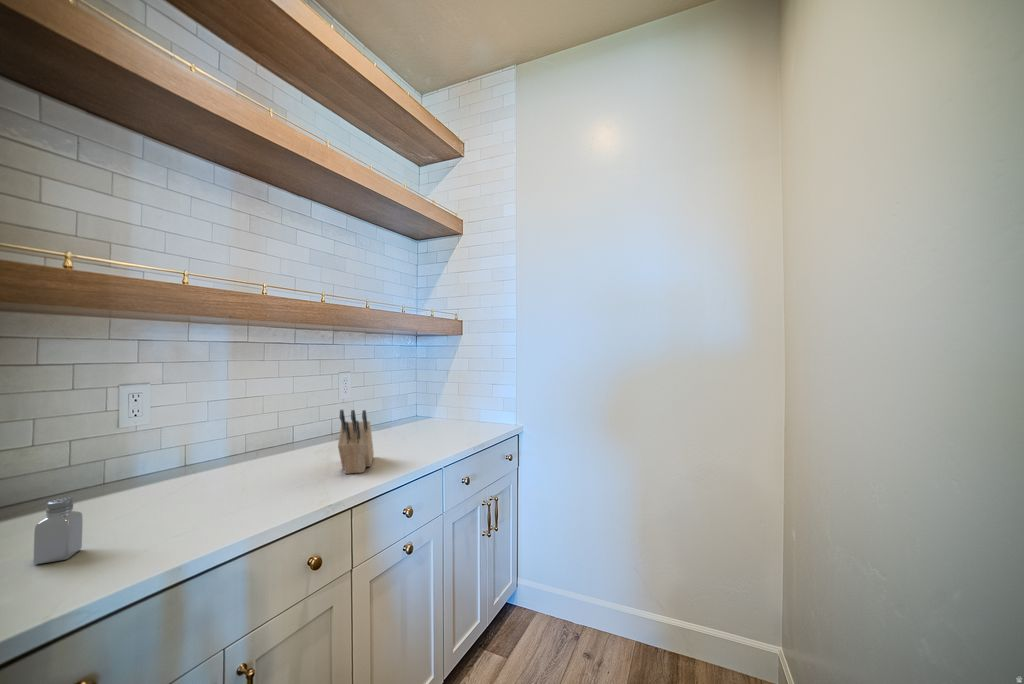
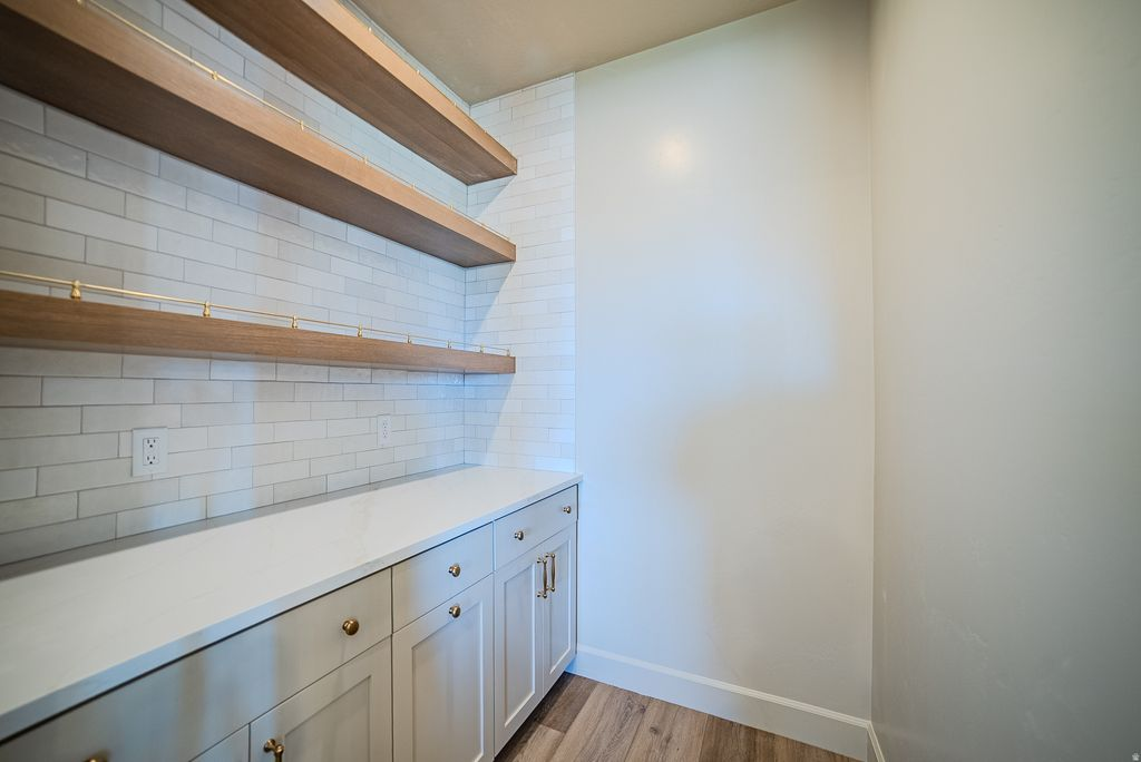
- knife block [337,409,375,475]
- saltshaker [33,496,84,565]
